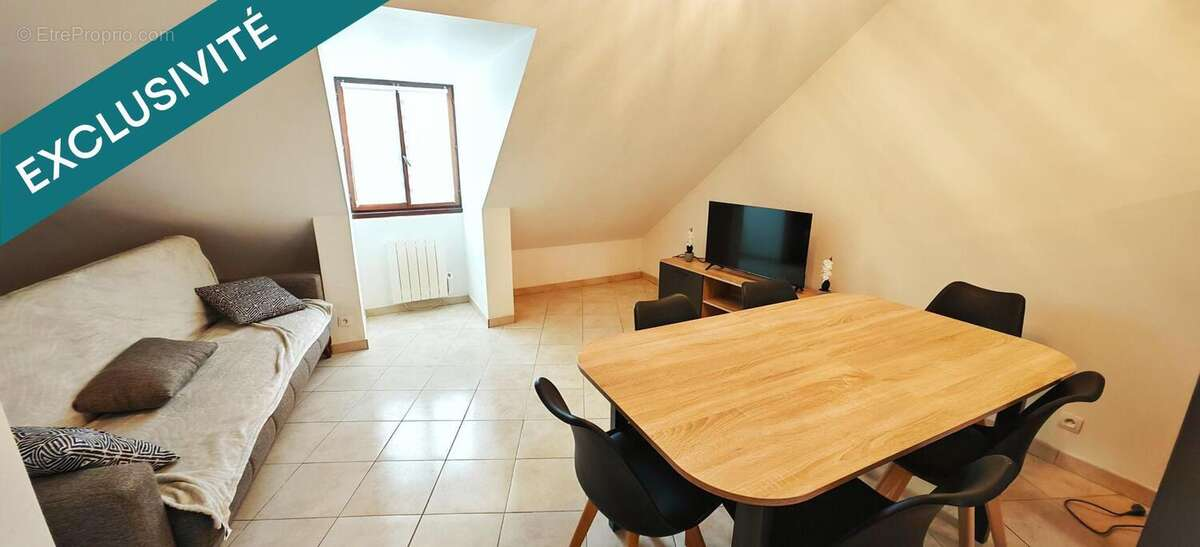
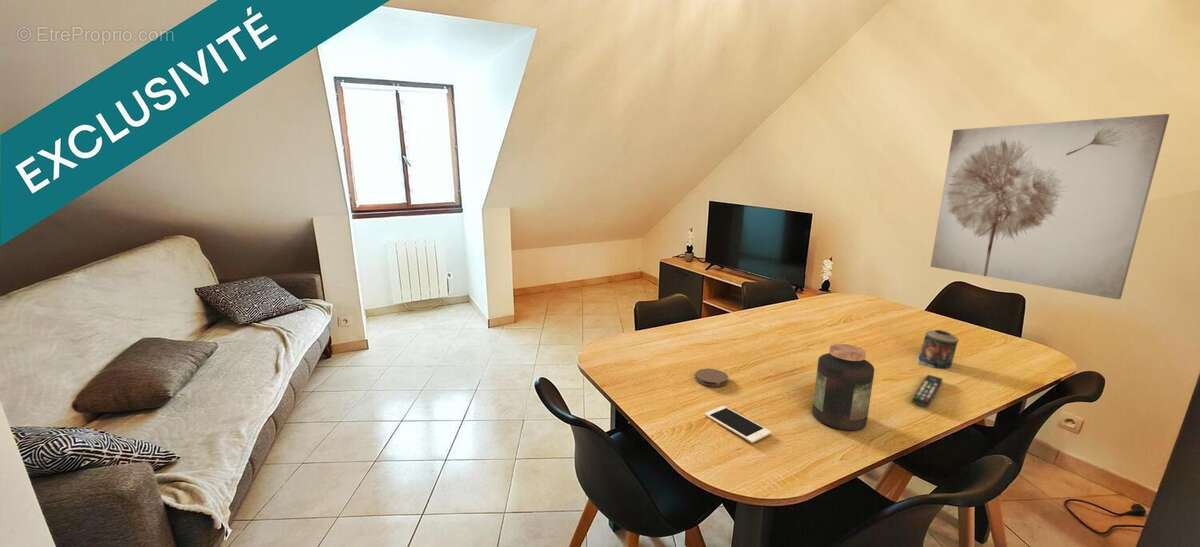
+ wall art [929,113,1171,300]
+ coaster [695,368,729,387]
+ candle [916,329,960,369]
+ jar [812,343,875,431]
+ cell phone [704,405,772,444]
+ remote control [911,374,944,408]
